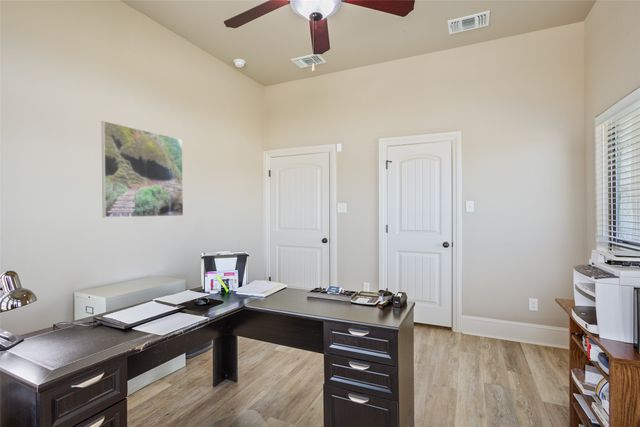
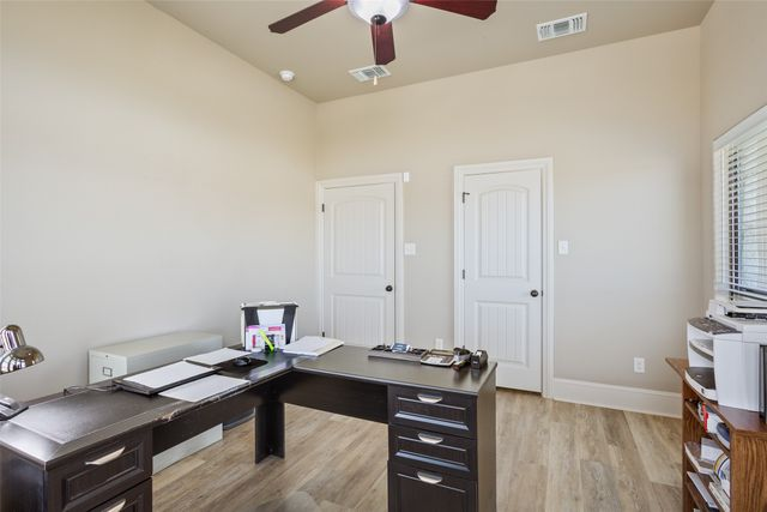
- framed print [100,120,184,219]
